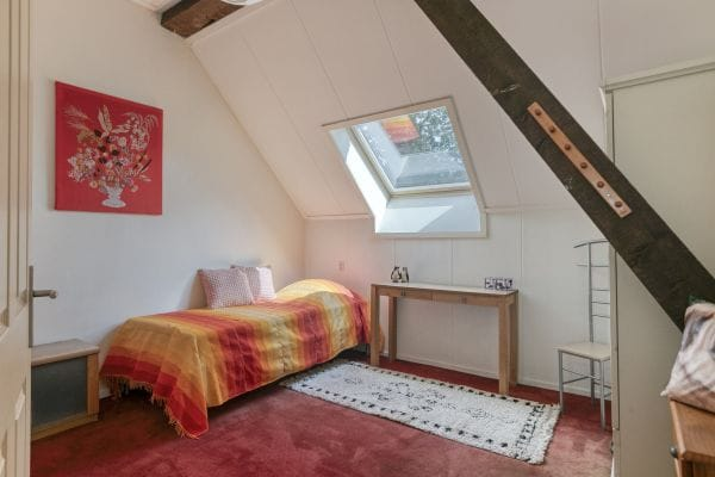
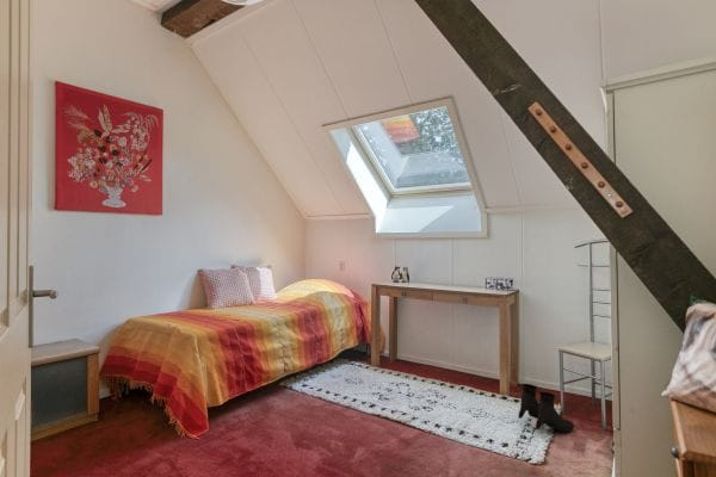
+ boots [517,383,575,433]
